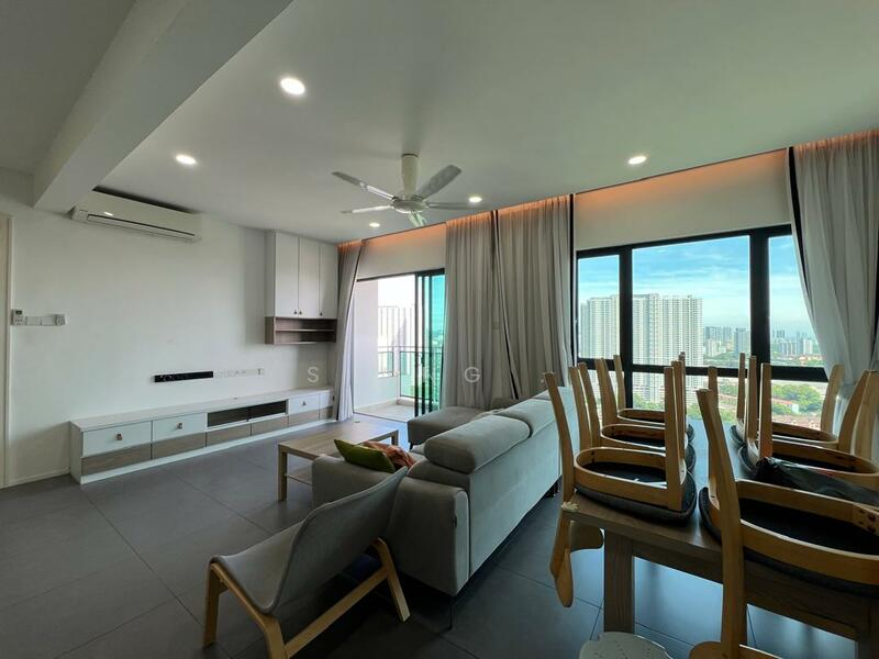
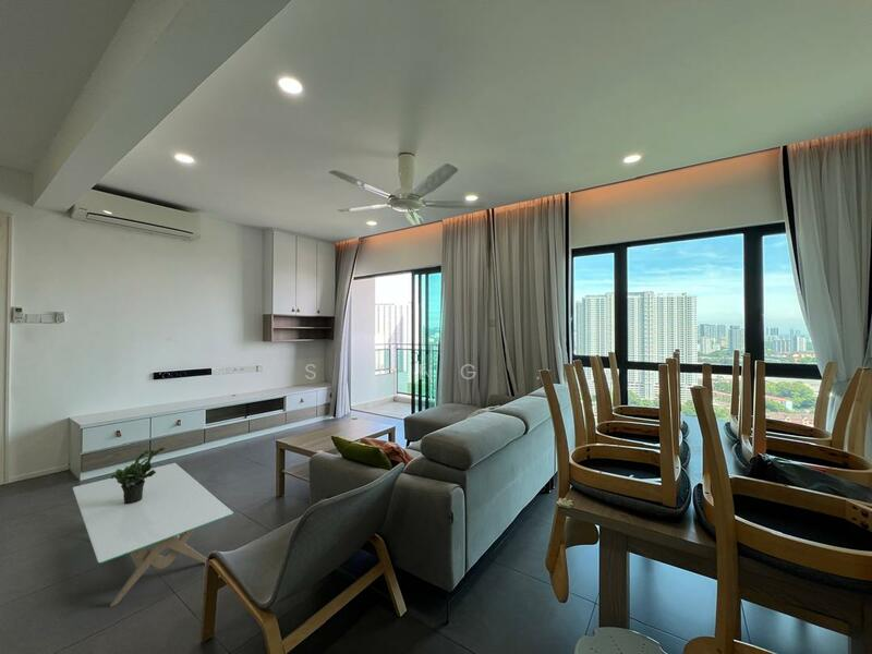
+ coffee table [72,462,234,608]
+ potted plant [109,447,166,504]
